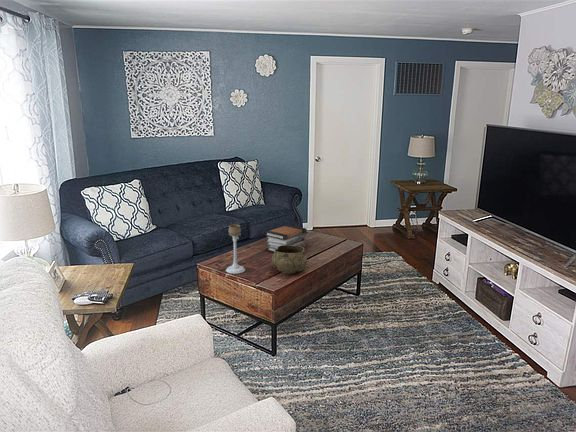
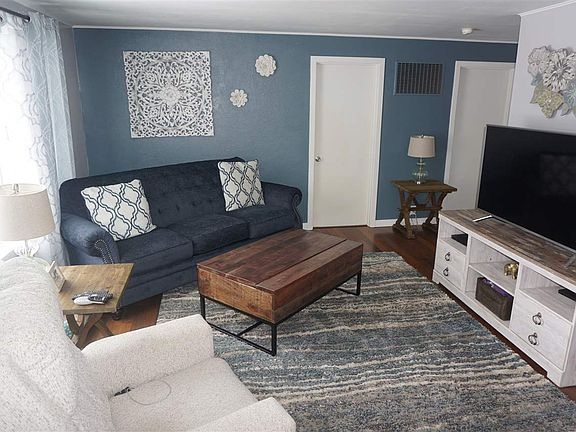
- candle holder [225,223,246,275]
- decorative bowl [271,245,308,275]
- book stack [264,224,308,253]
